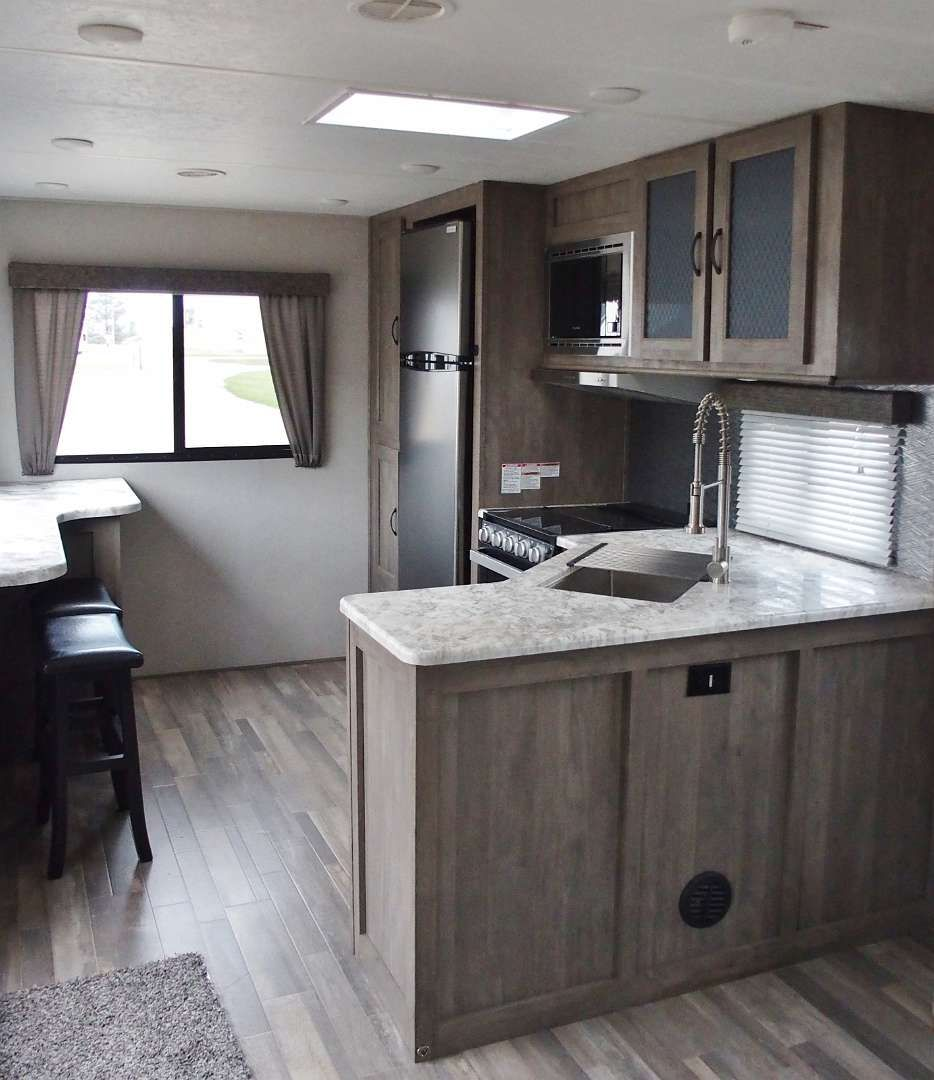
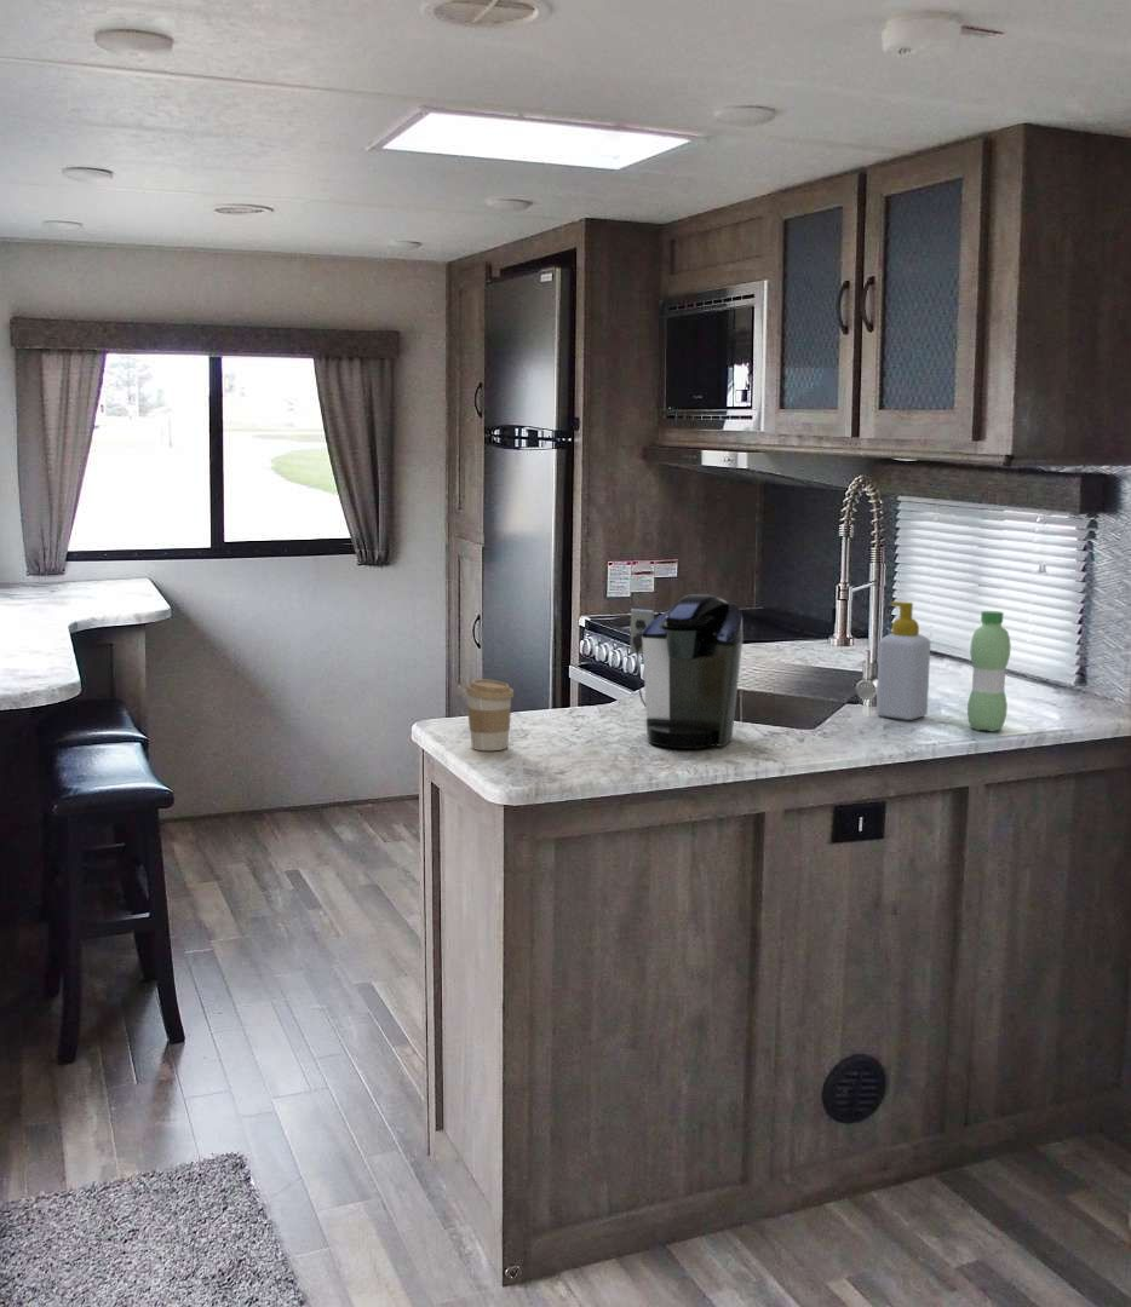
+ soap bottle [875,600,931,721]
+ water bottle [966,610,1012,732]
+ coffee maker [630,593,744,749]
+ coffee cup [465,678,515,752]
